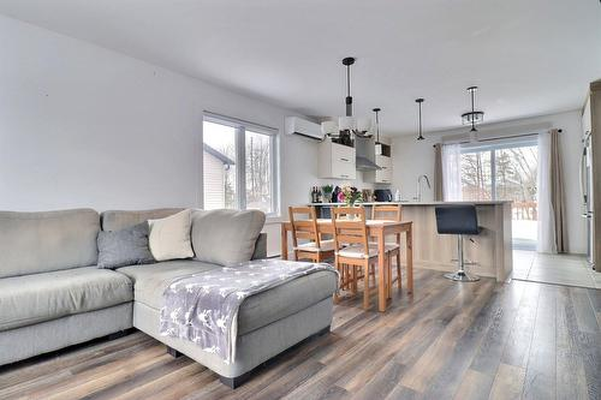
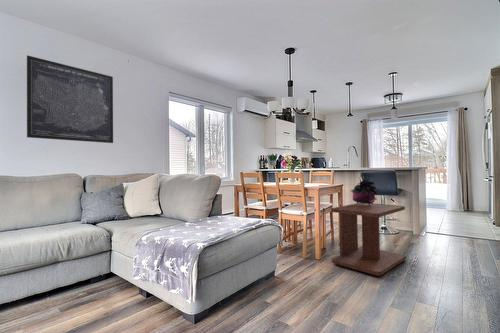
+ potted plant [350,171,380,206]
+ side table [330,202,407,277]
+ wall art [26,54,114,144]
